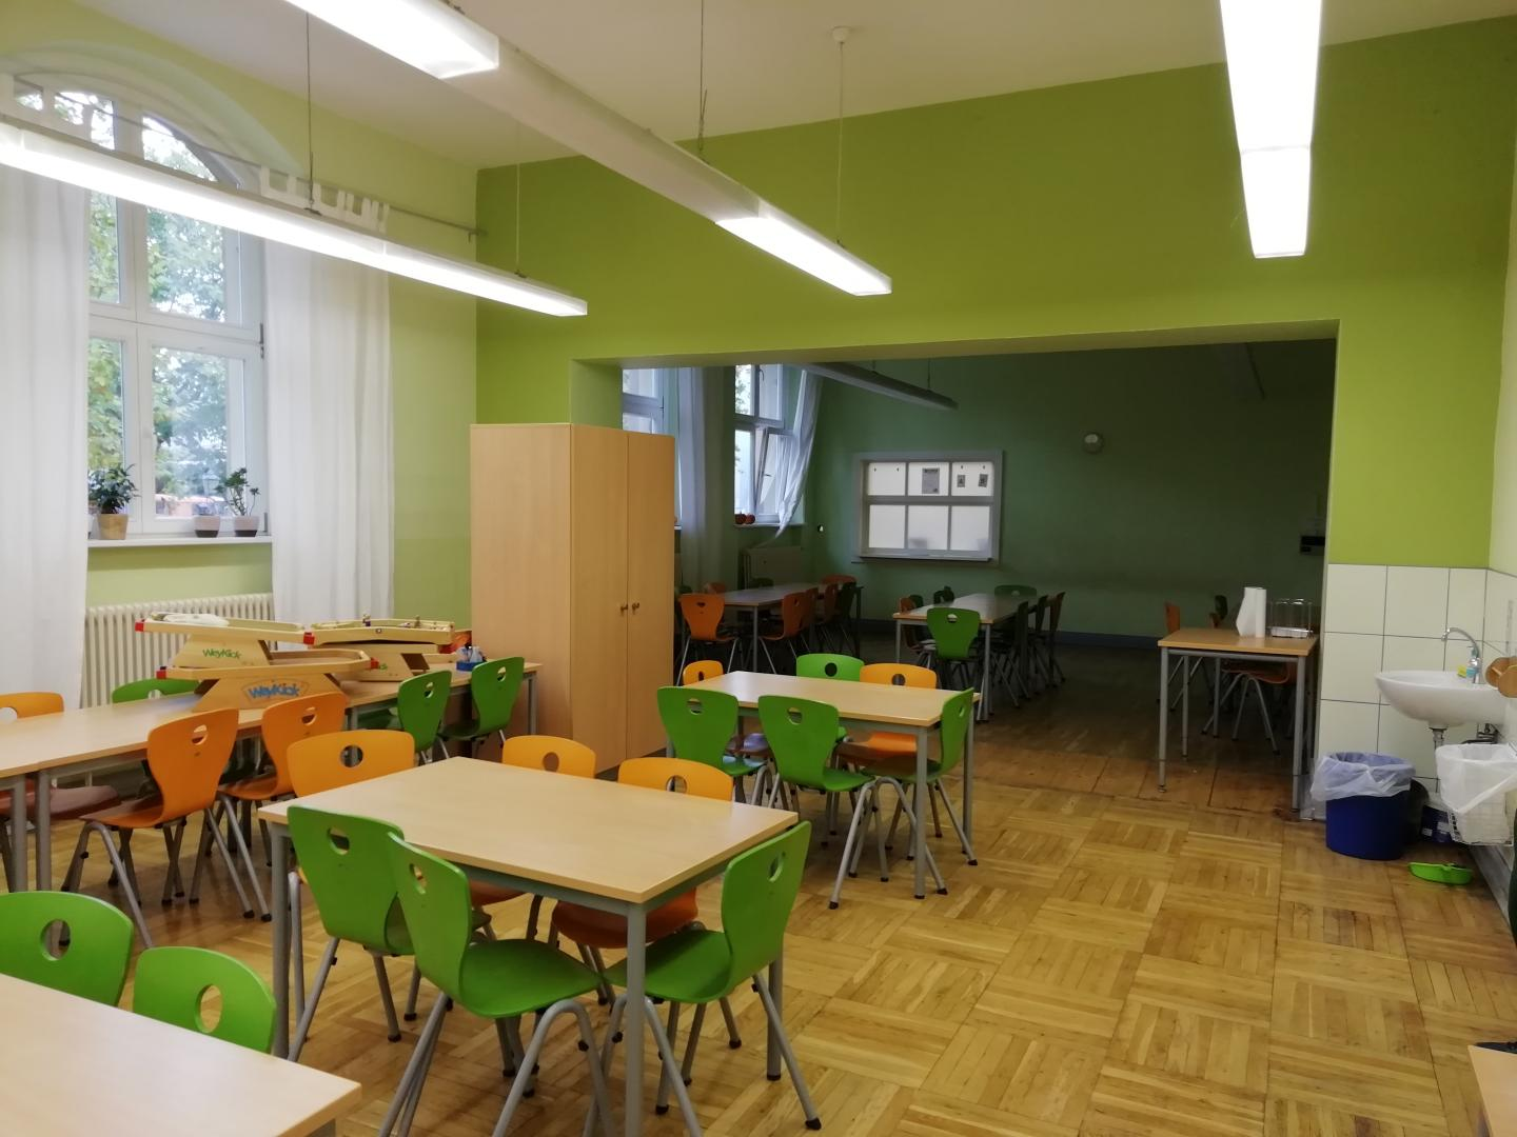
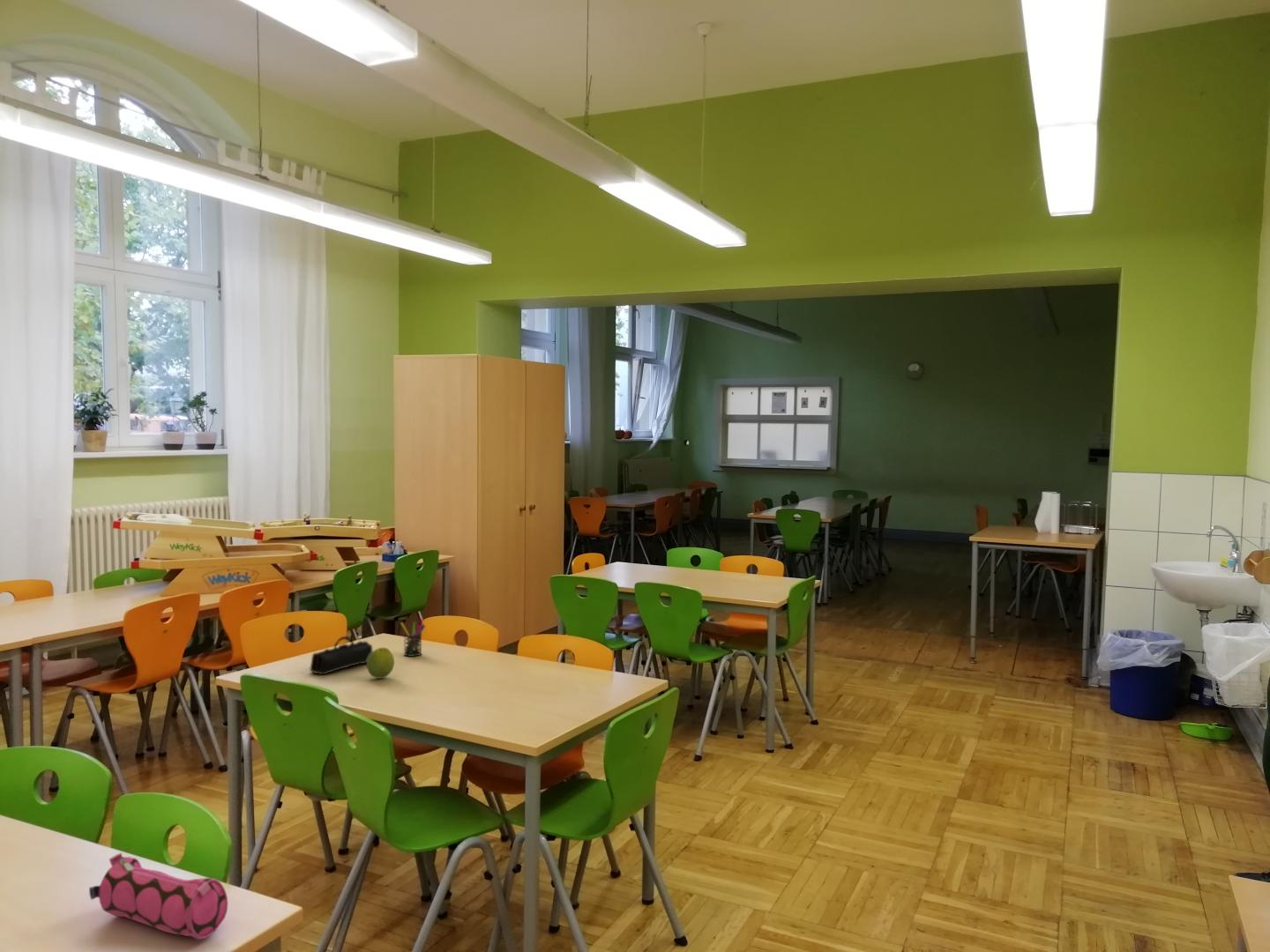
+ pen holder [400,618,426,658]
+ pencil case [310,636,373,675]
+ pencil case [88,852,228,941]
+ fruit [366,647,395,680]
